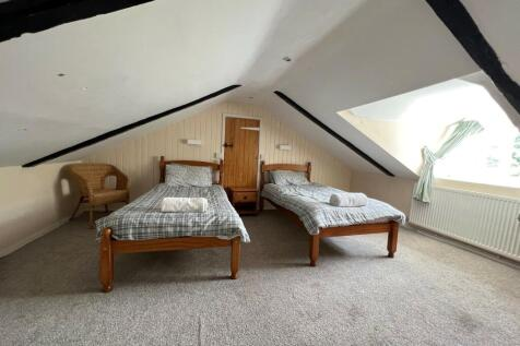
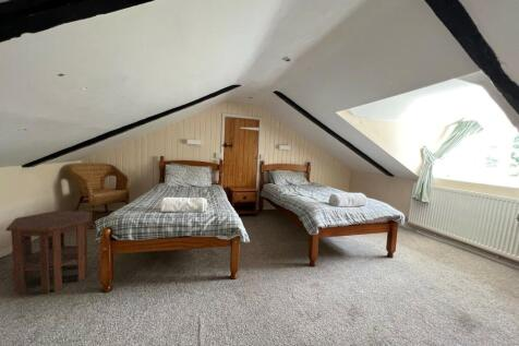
+ side table [4,210,90,295]
